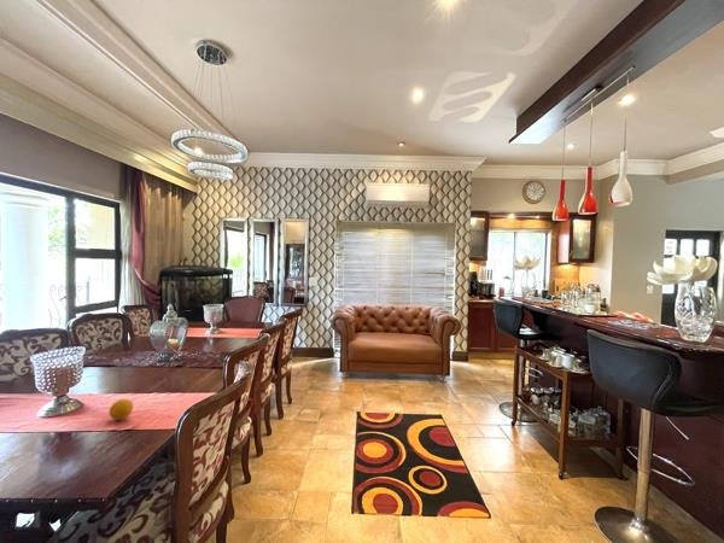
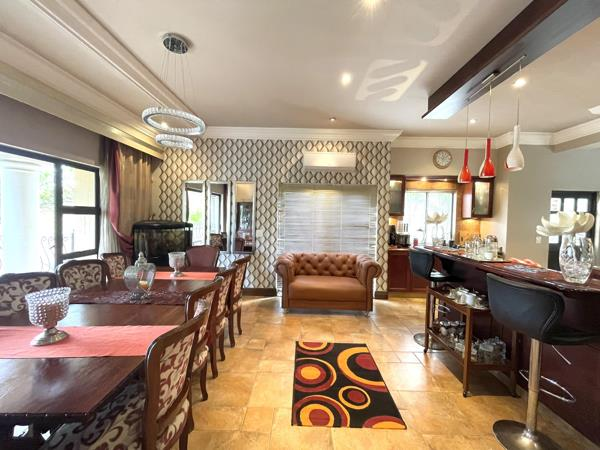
- fruit [109,398,134,421]
